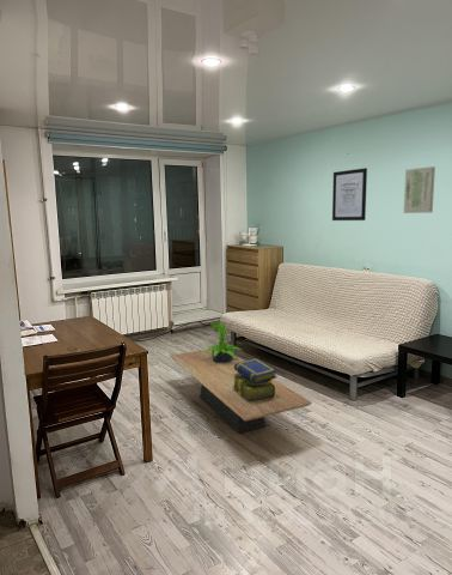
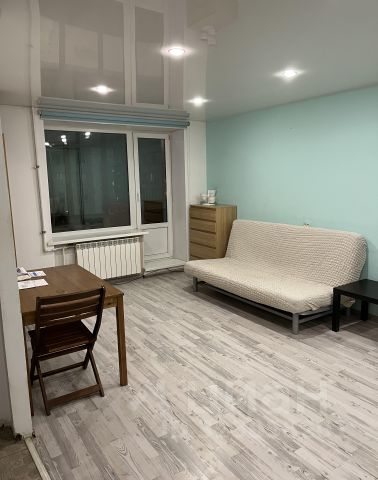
- potted plant [202,320,244,363]
- wall art [403,165,436,214]
- stack of books [232,357,279,404]
- coffee table [169,349,313,435]
- wall art [331,167,368,222]
